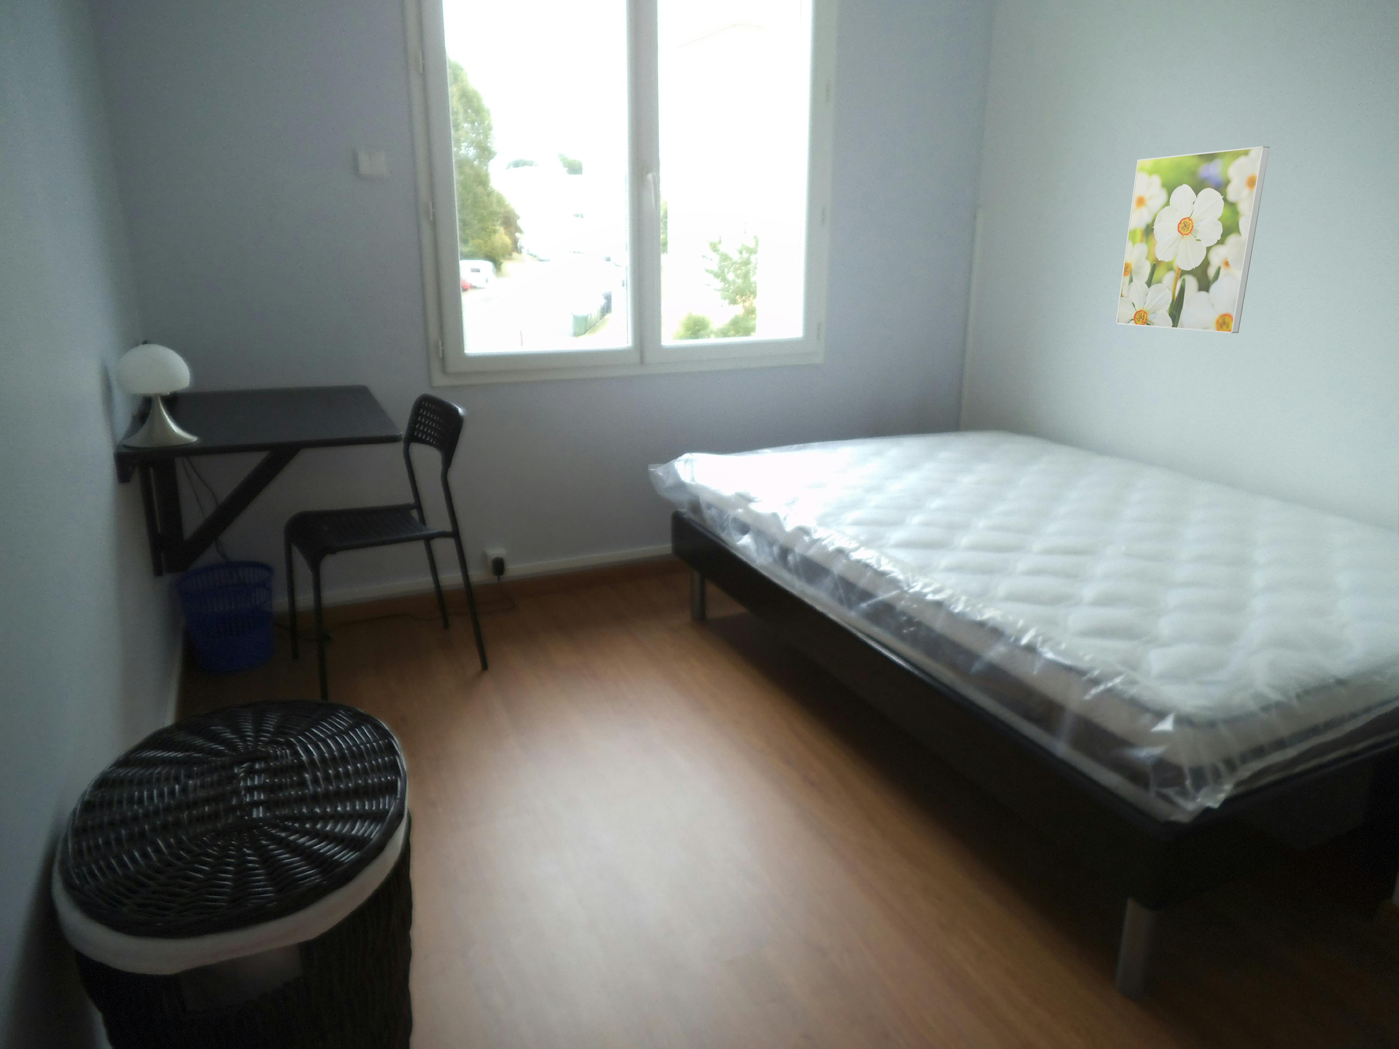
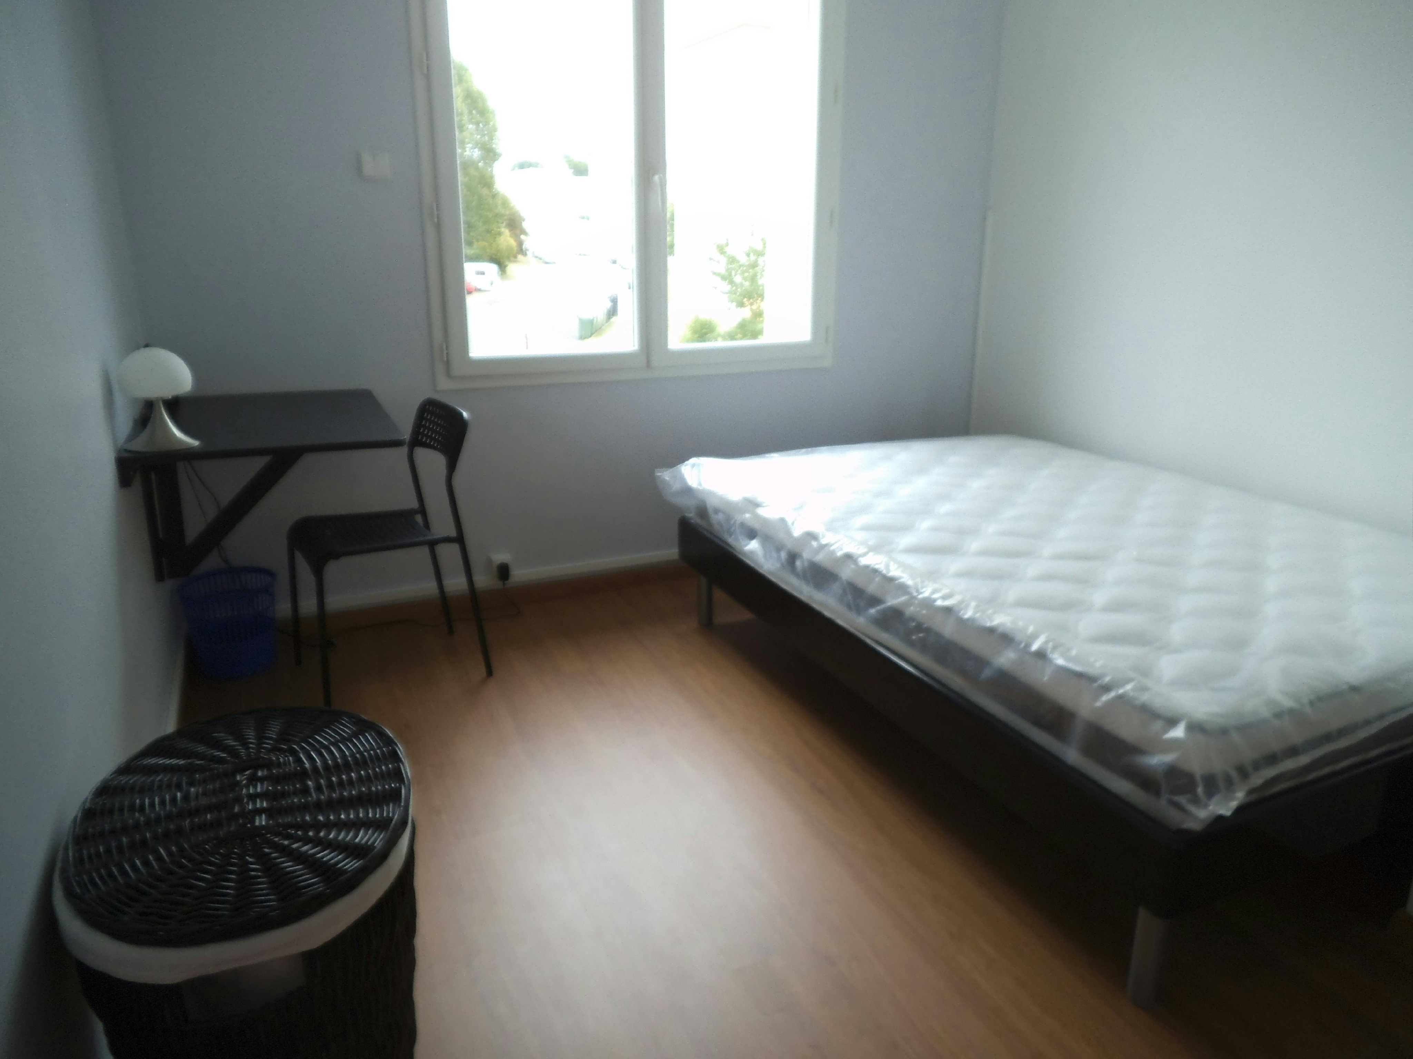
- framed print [1116,145,1270,334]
